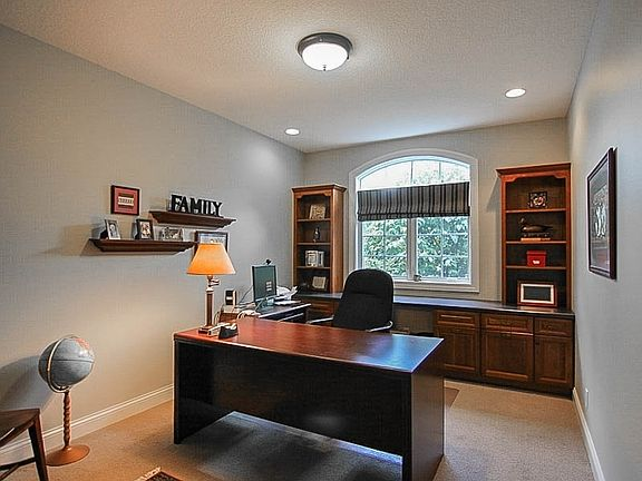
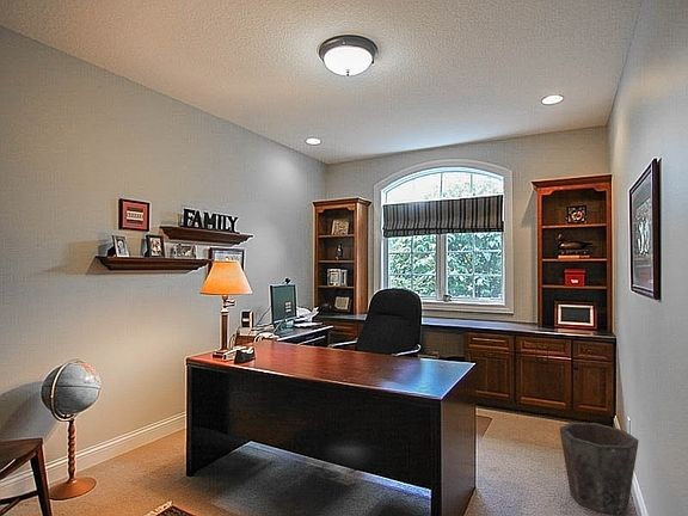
+ waste bin [559,422,640,515]
